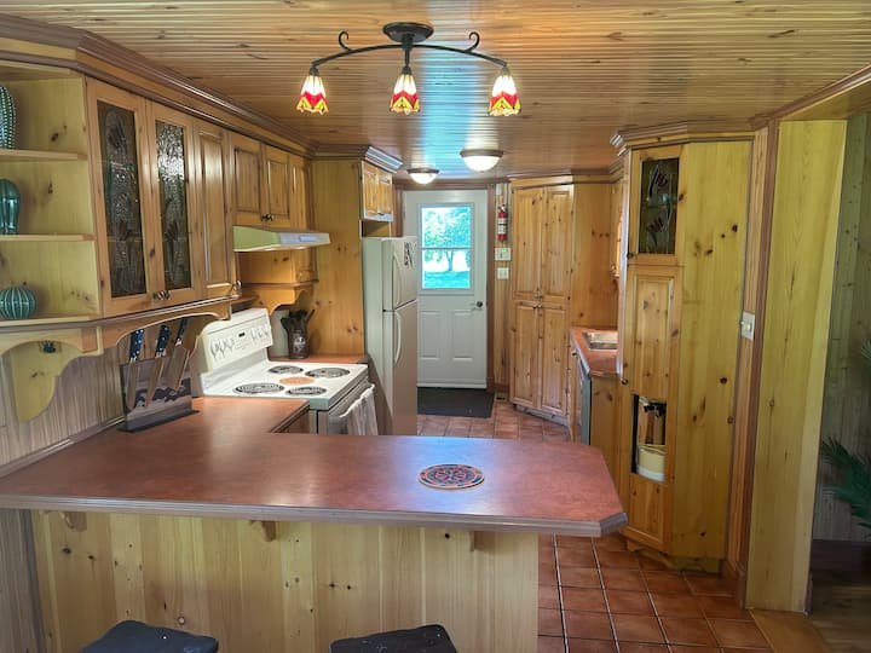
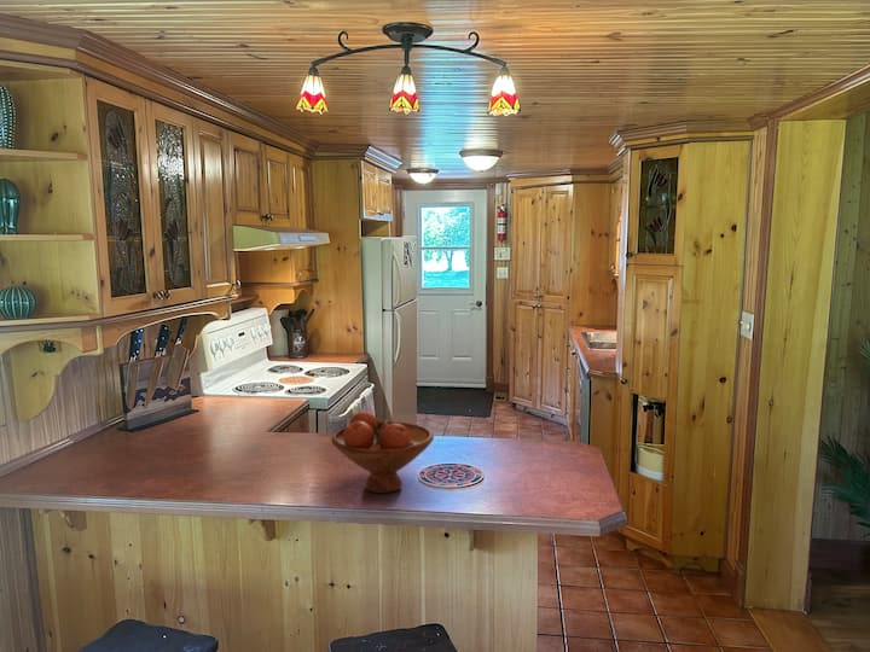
+ fruit bowl [330,411,435,494]
